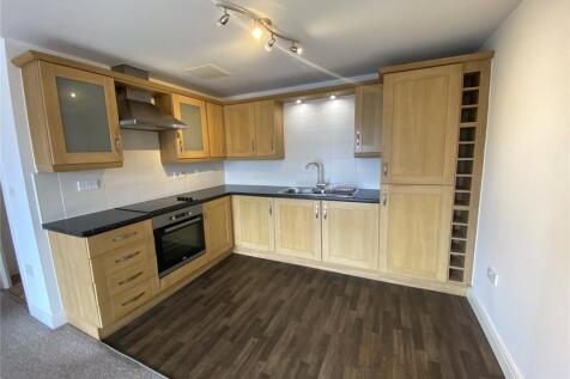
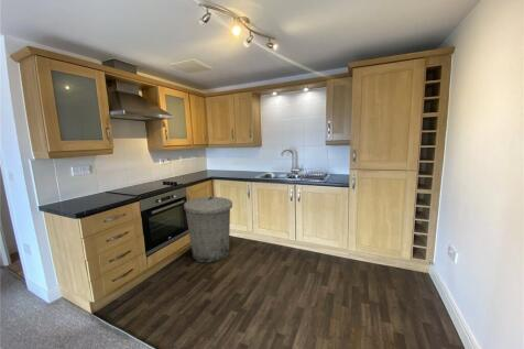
+ trash can [183,195,233,263]
